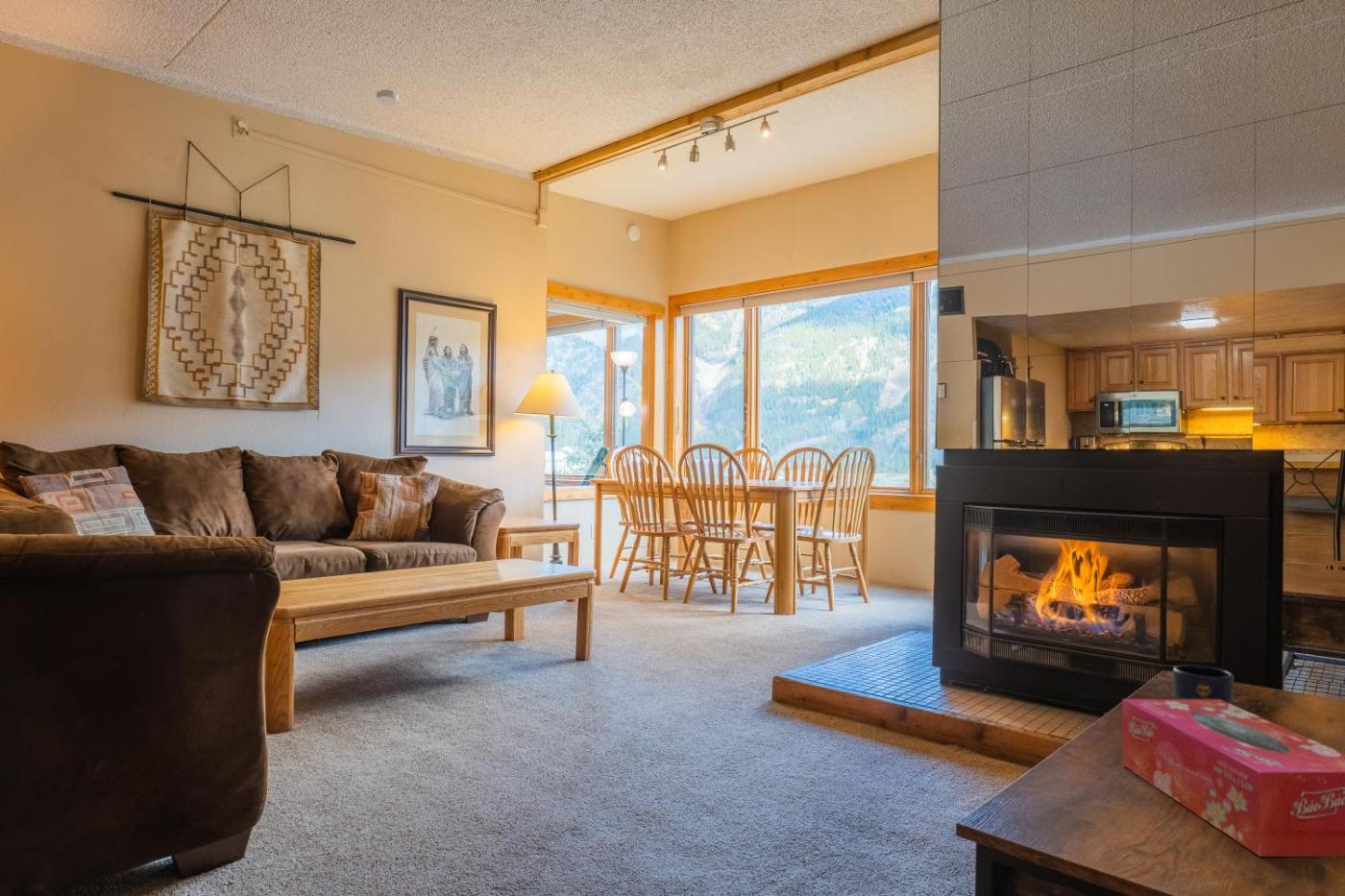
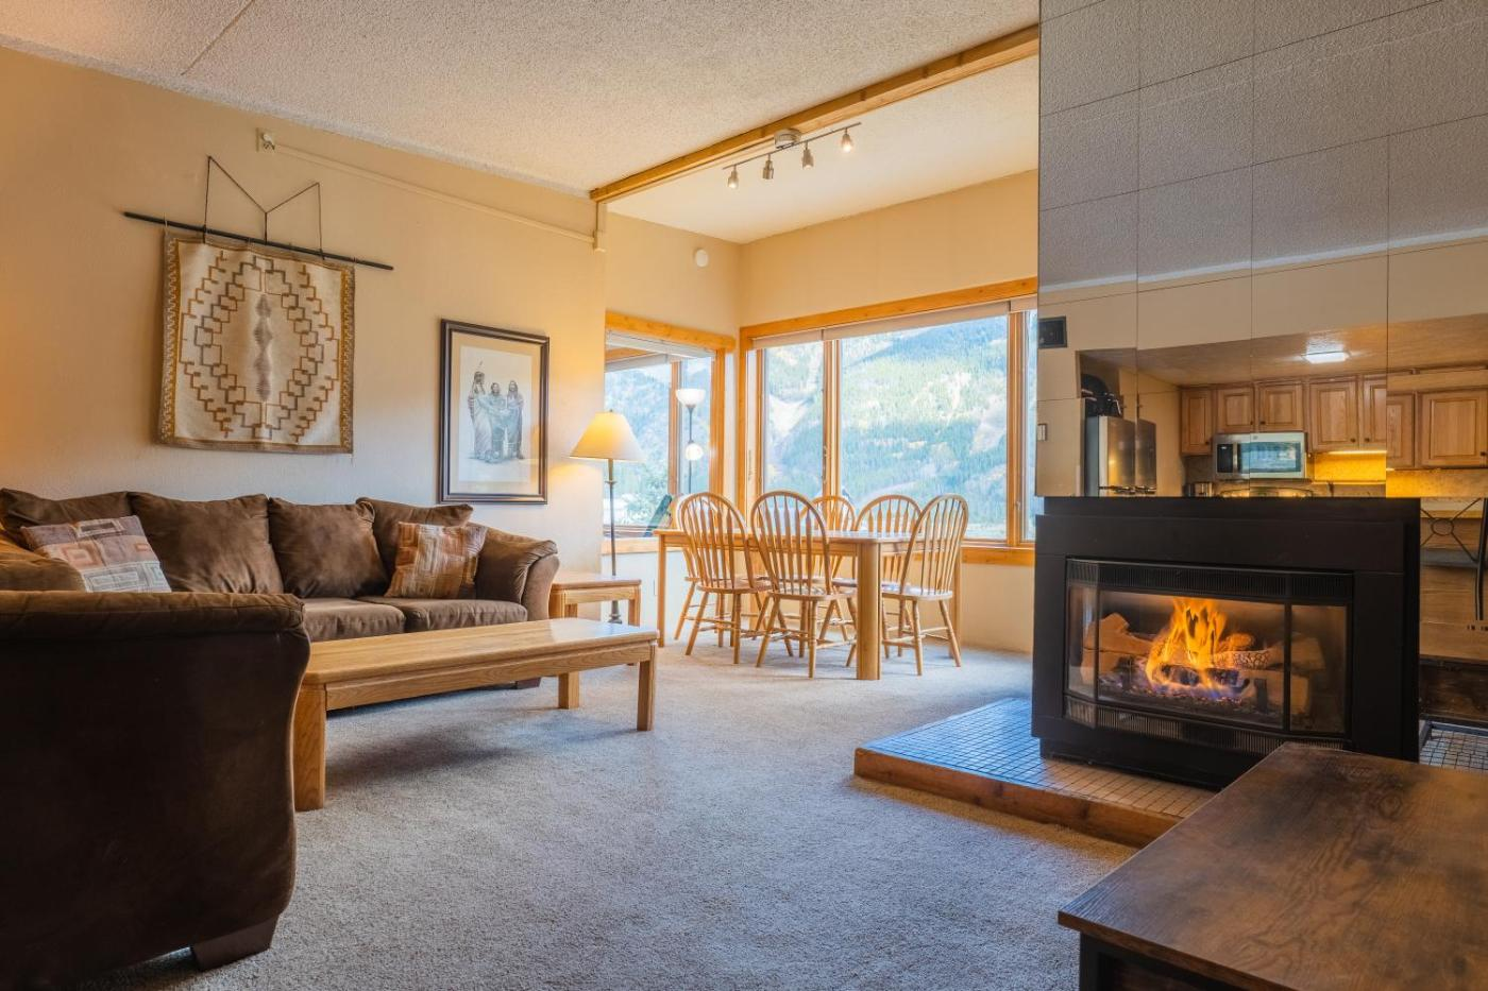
- mug [1172,664,1235,704]
- tissue box [1121,698,1345,858]
- smoke detector [376,88,400,106]
